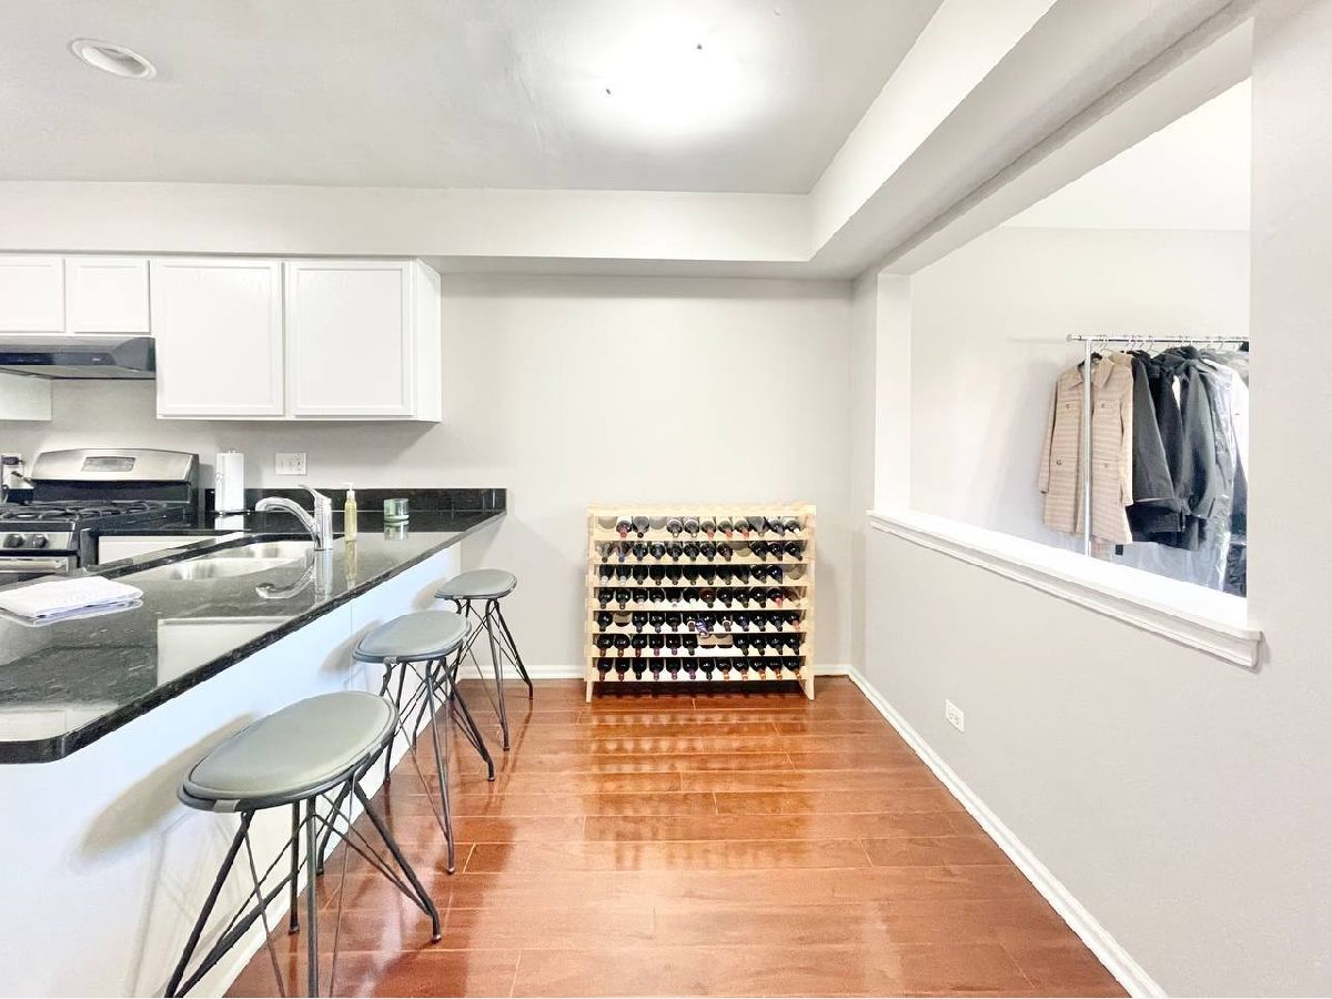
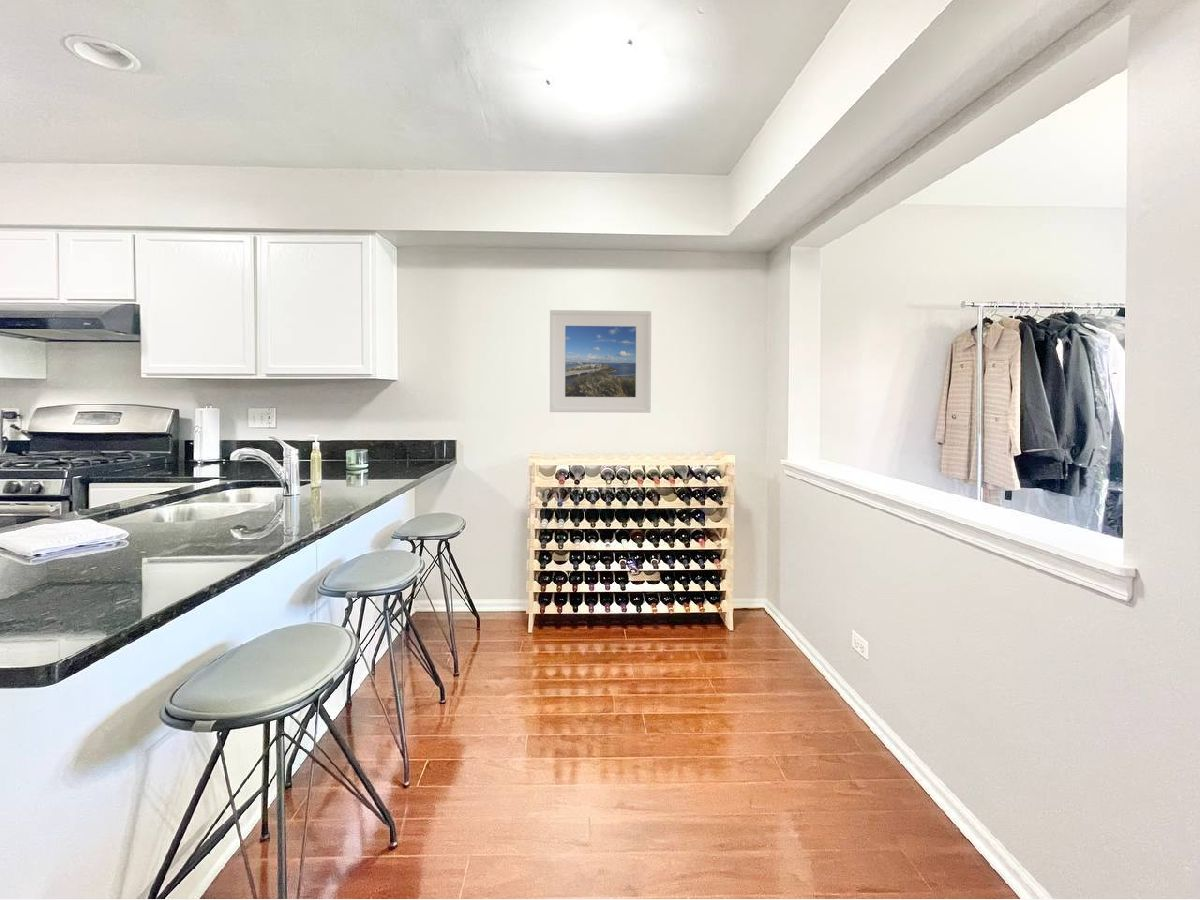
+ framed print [549,309,652,414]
